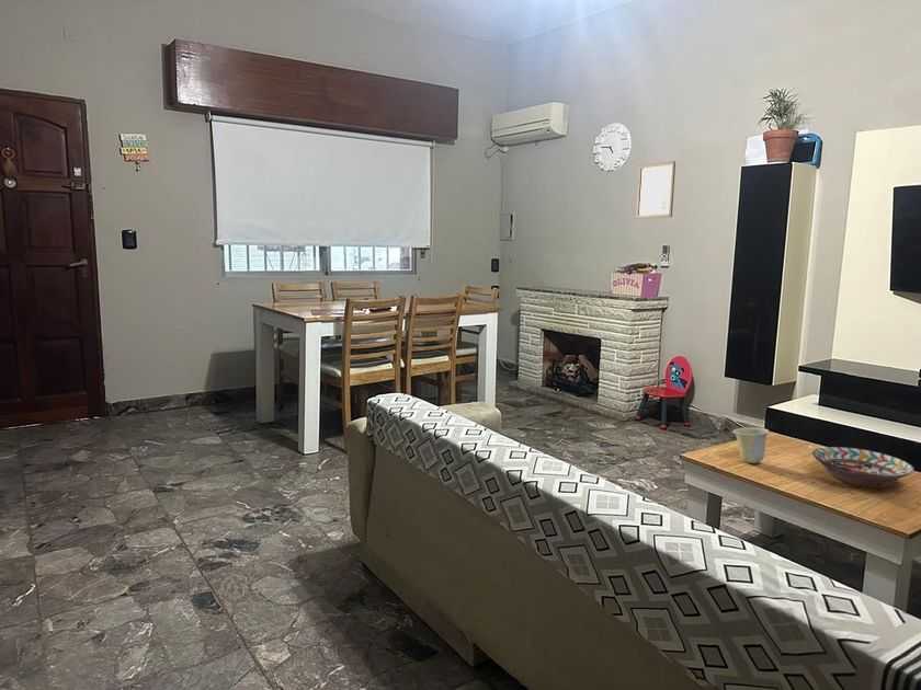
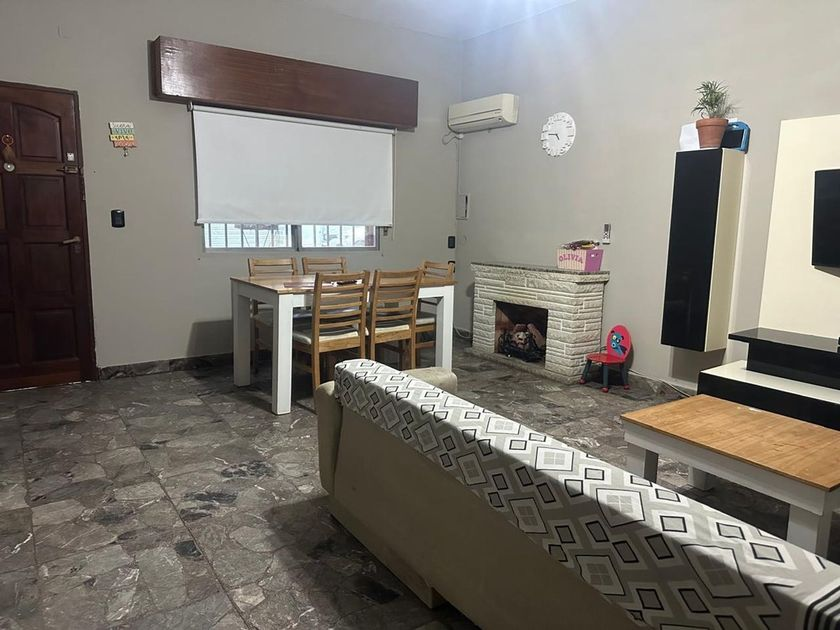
- cup [731,426,771,464]
- wall art [635,160,676,219]
- decorative bowl [811,446,914,488]
